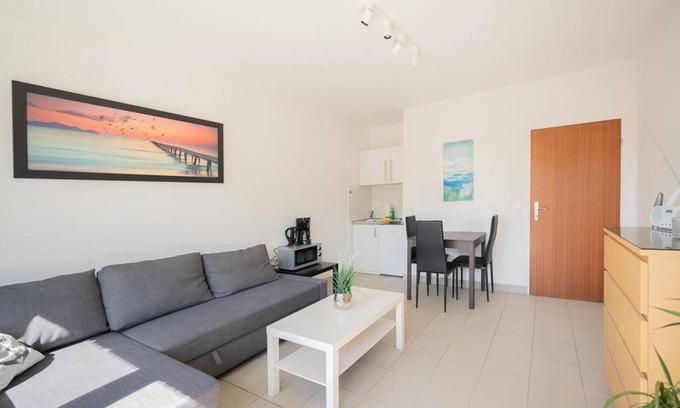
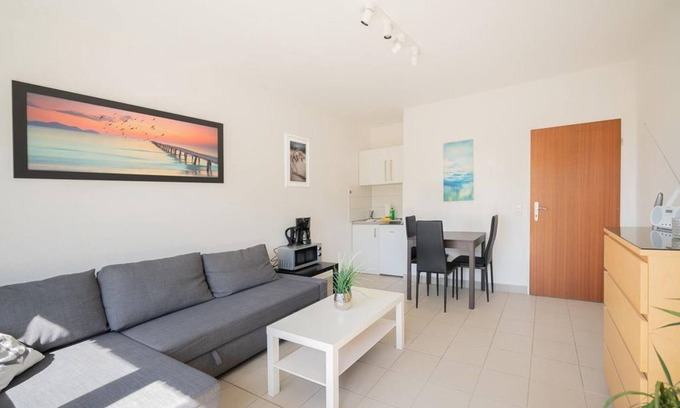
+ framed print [284,133,311,189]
